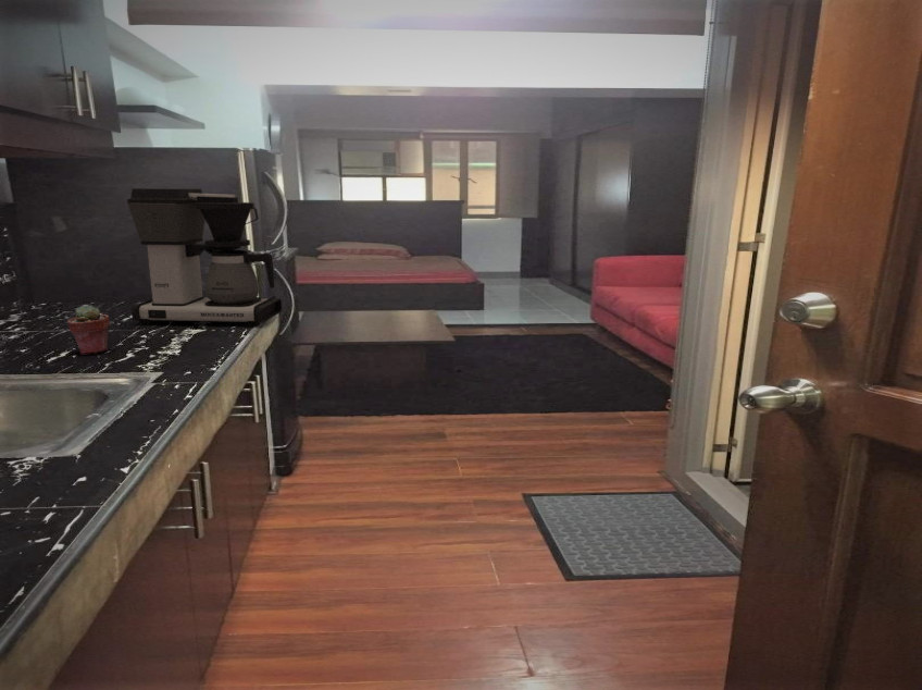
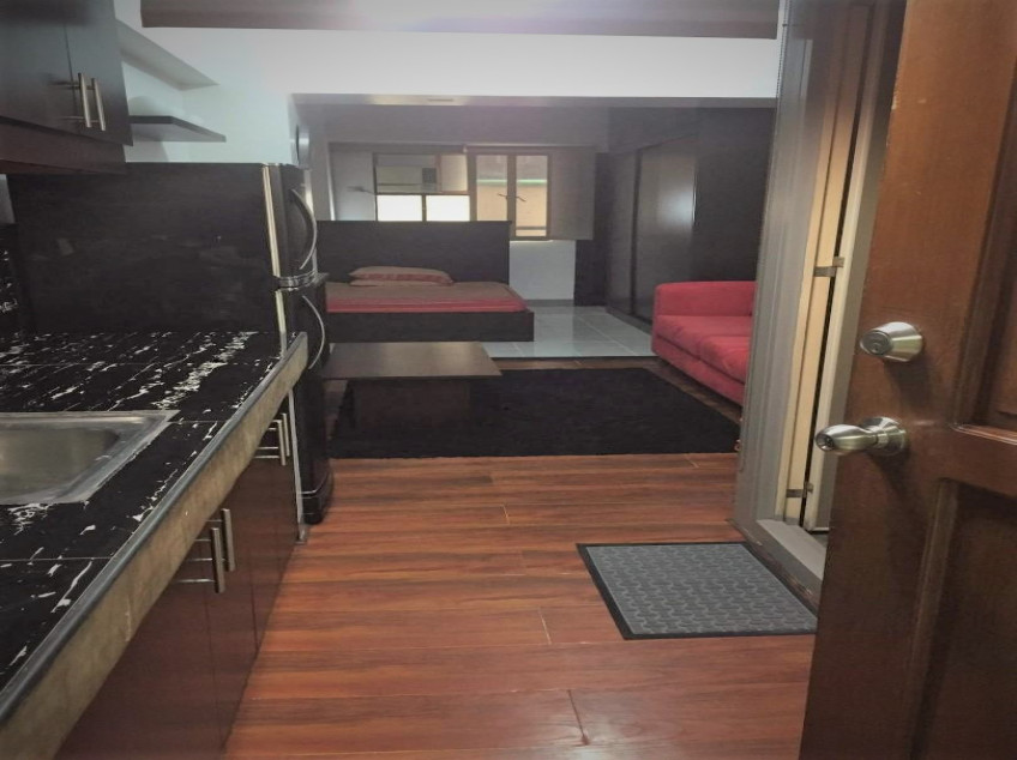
- potted succulent [66,304,111,356]
- coffee maker [126,187,283,328]
